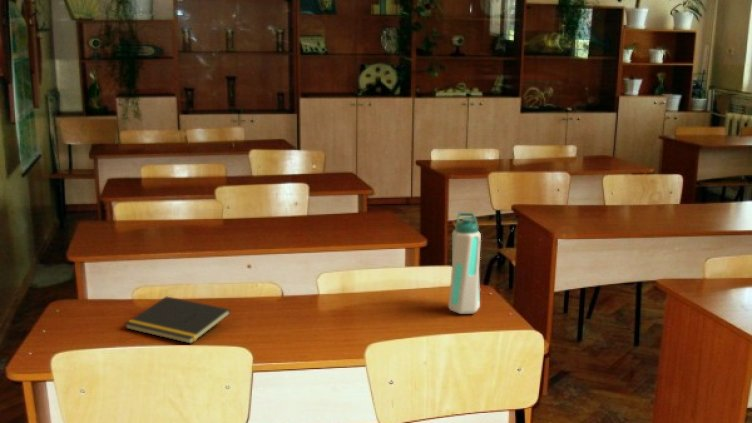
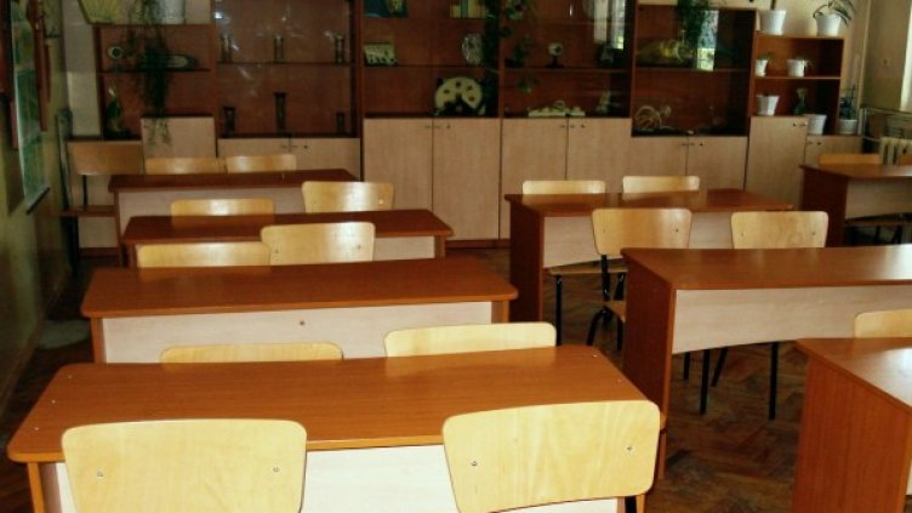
- water bottle [447,212,482,315]
- notepad [124,295,232,345]
